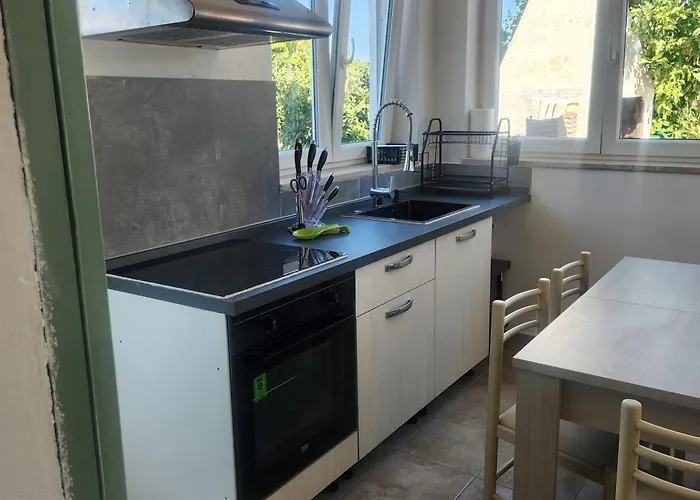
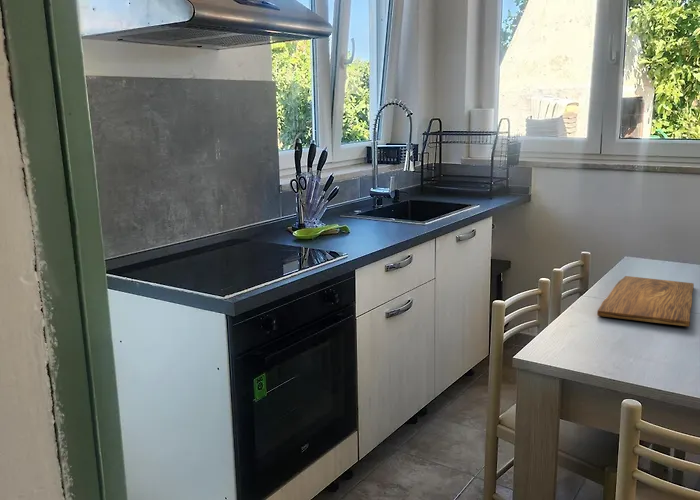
+ cutting board [596,275,695,328]
